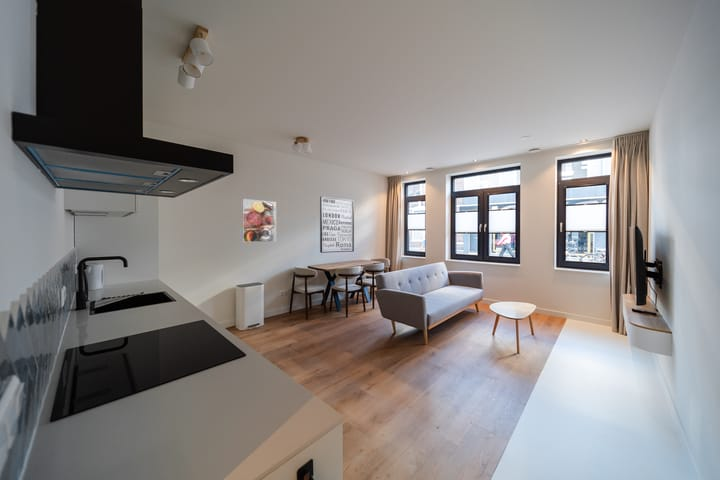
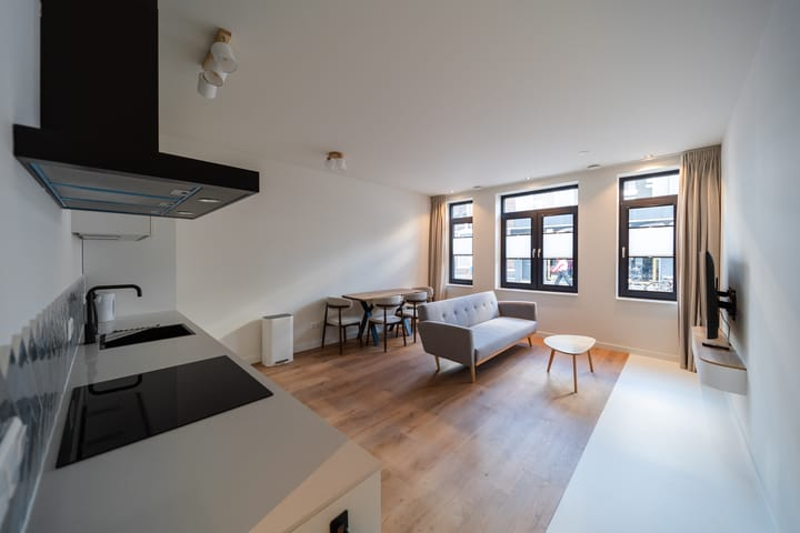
- wall art [319,195,355,254]
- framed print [242,198,277,243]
